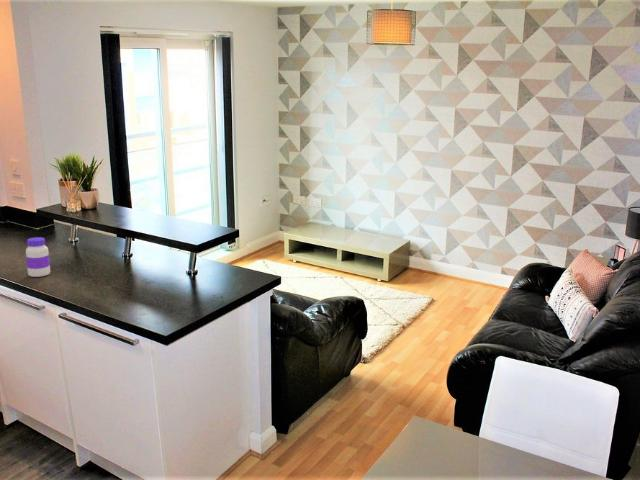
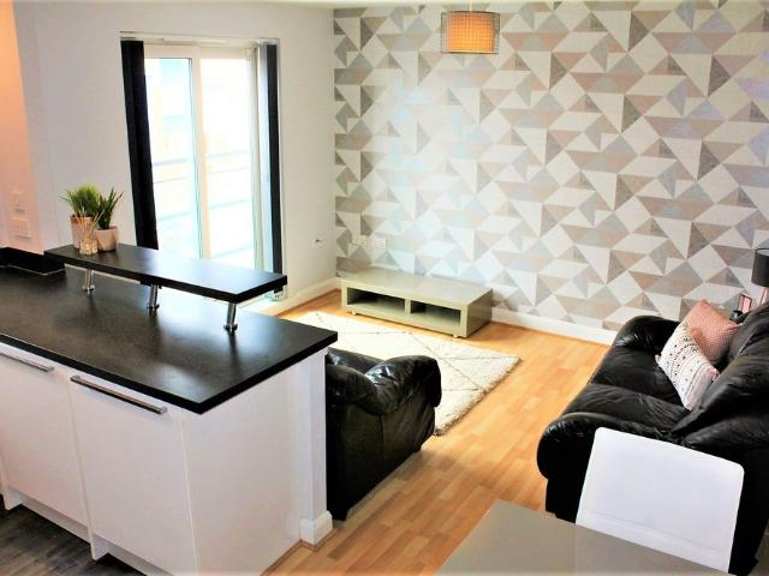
- jar [25,236,51,278]
